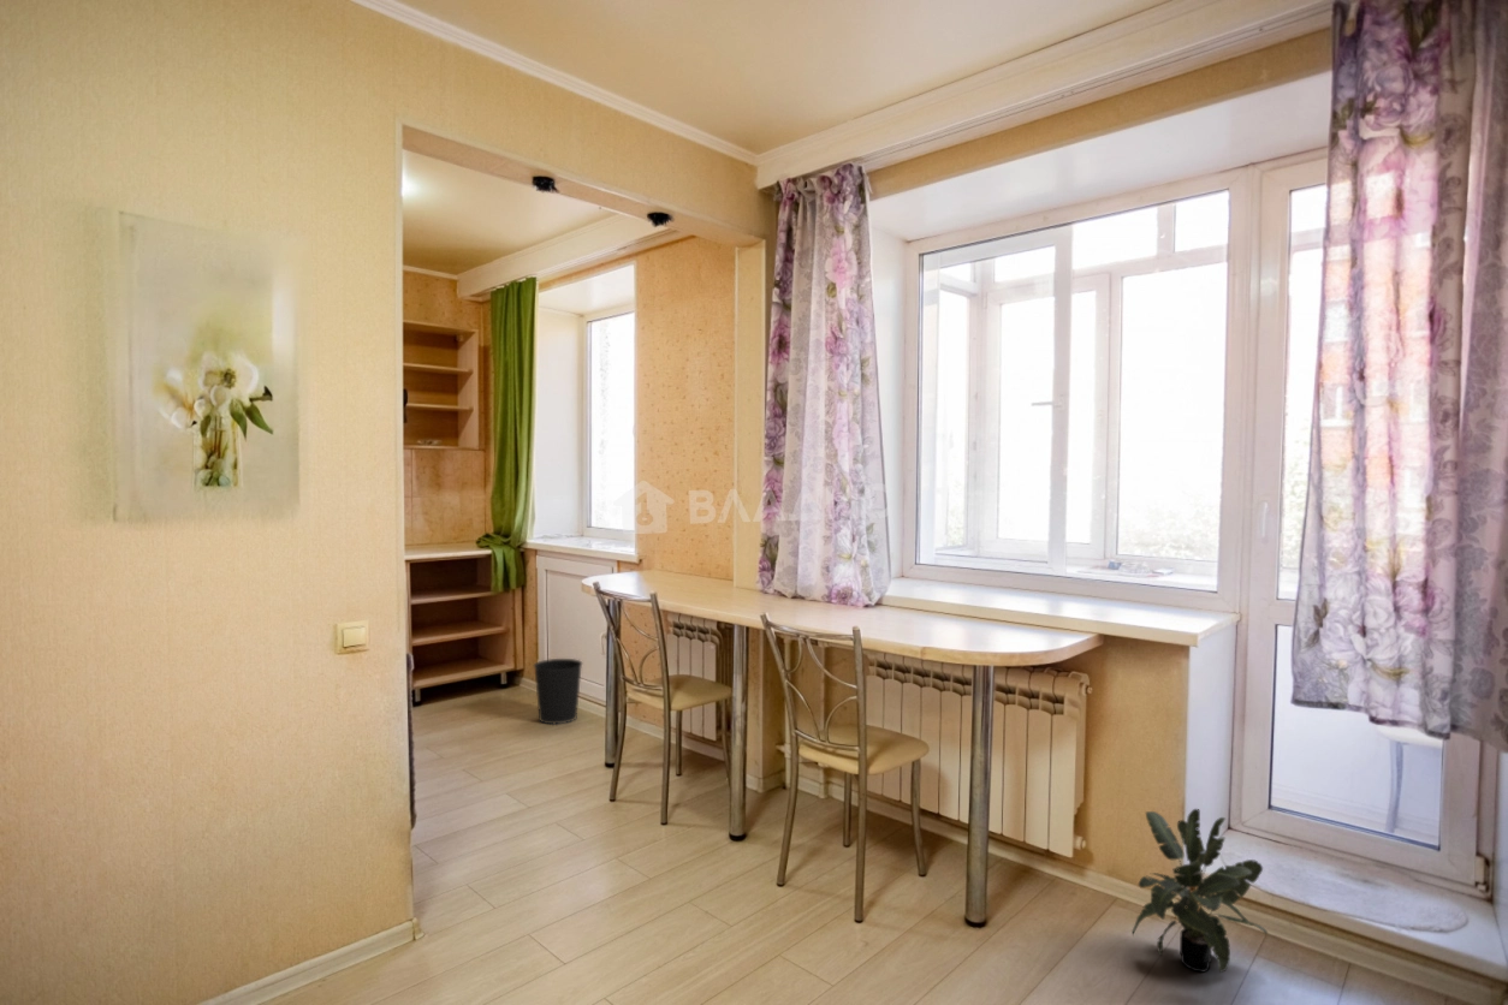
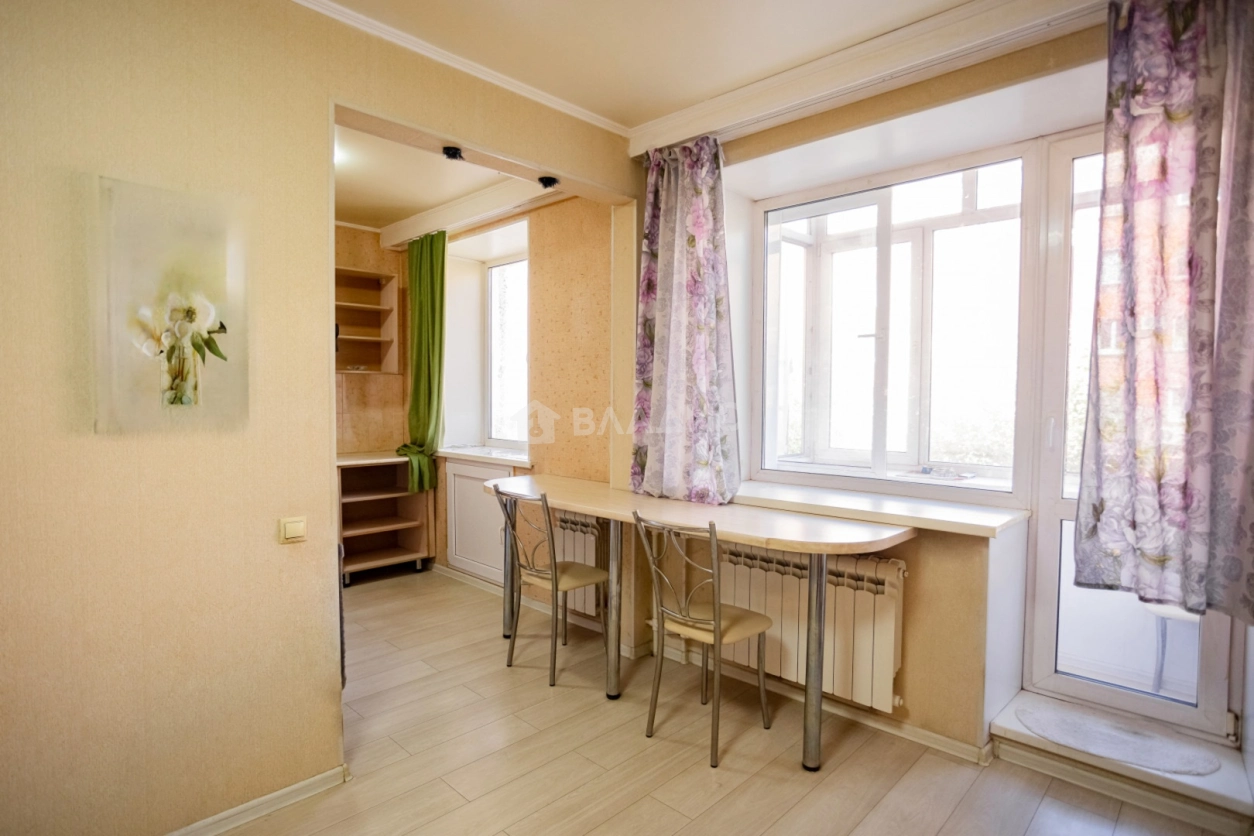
- potted plant [1132,808,1269,974]
- wastebasket [533,658,583,725]
